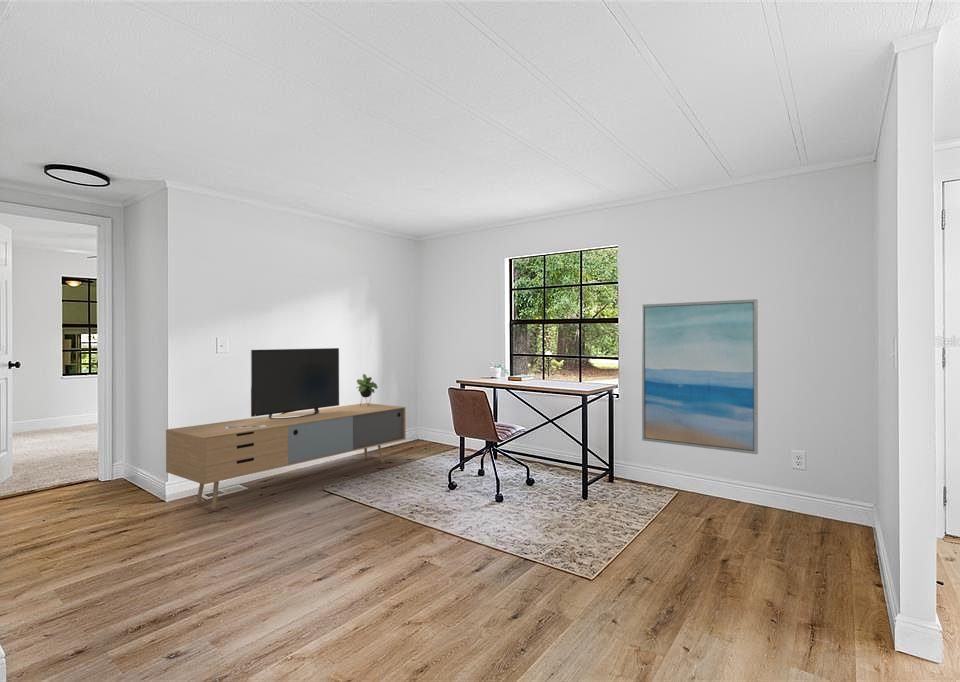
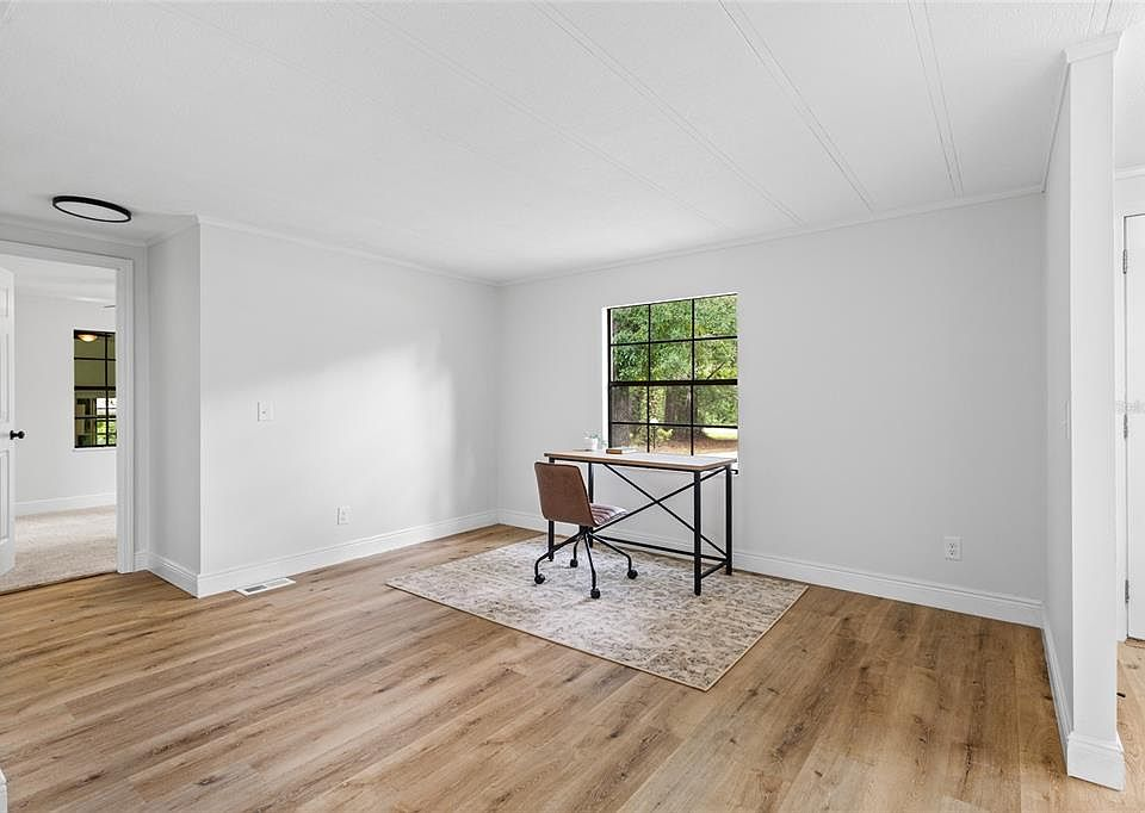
- wall art [641,298,759,455]
- media console [165,347,407,510]
